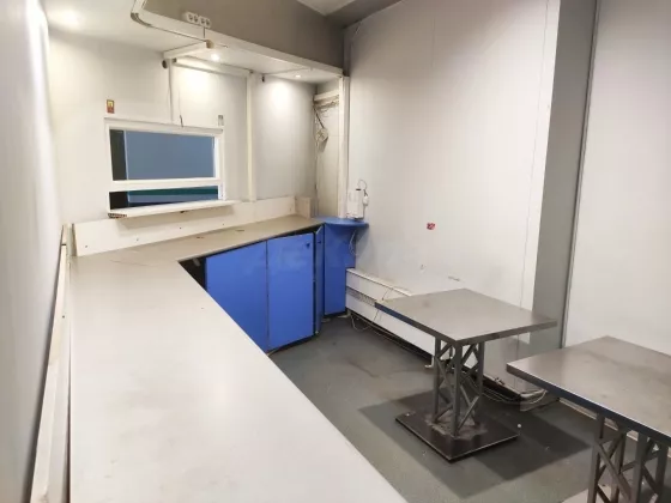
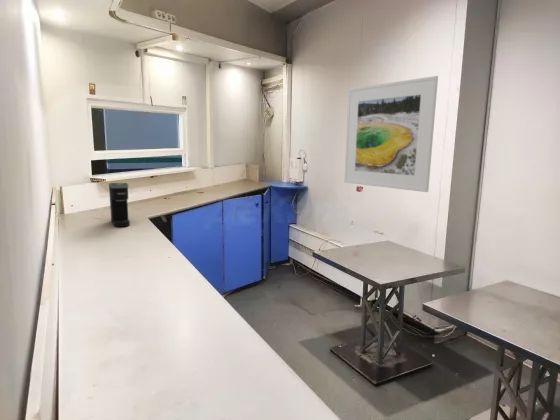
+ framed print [343,75,439,193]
+ coffee maker [108,182,131,228]
